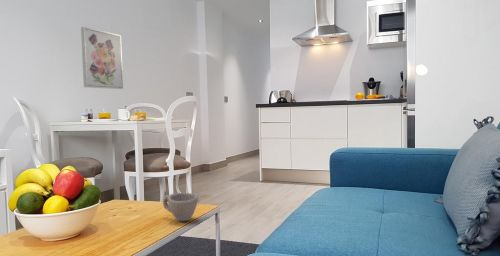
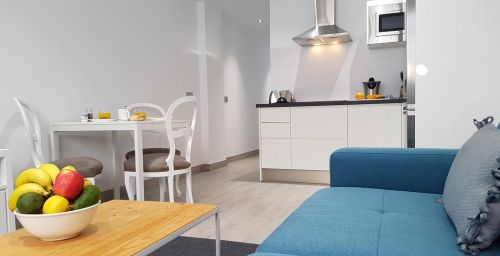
- wall art [80,26,124,90]
- cup [162,192,199,222]
